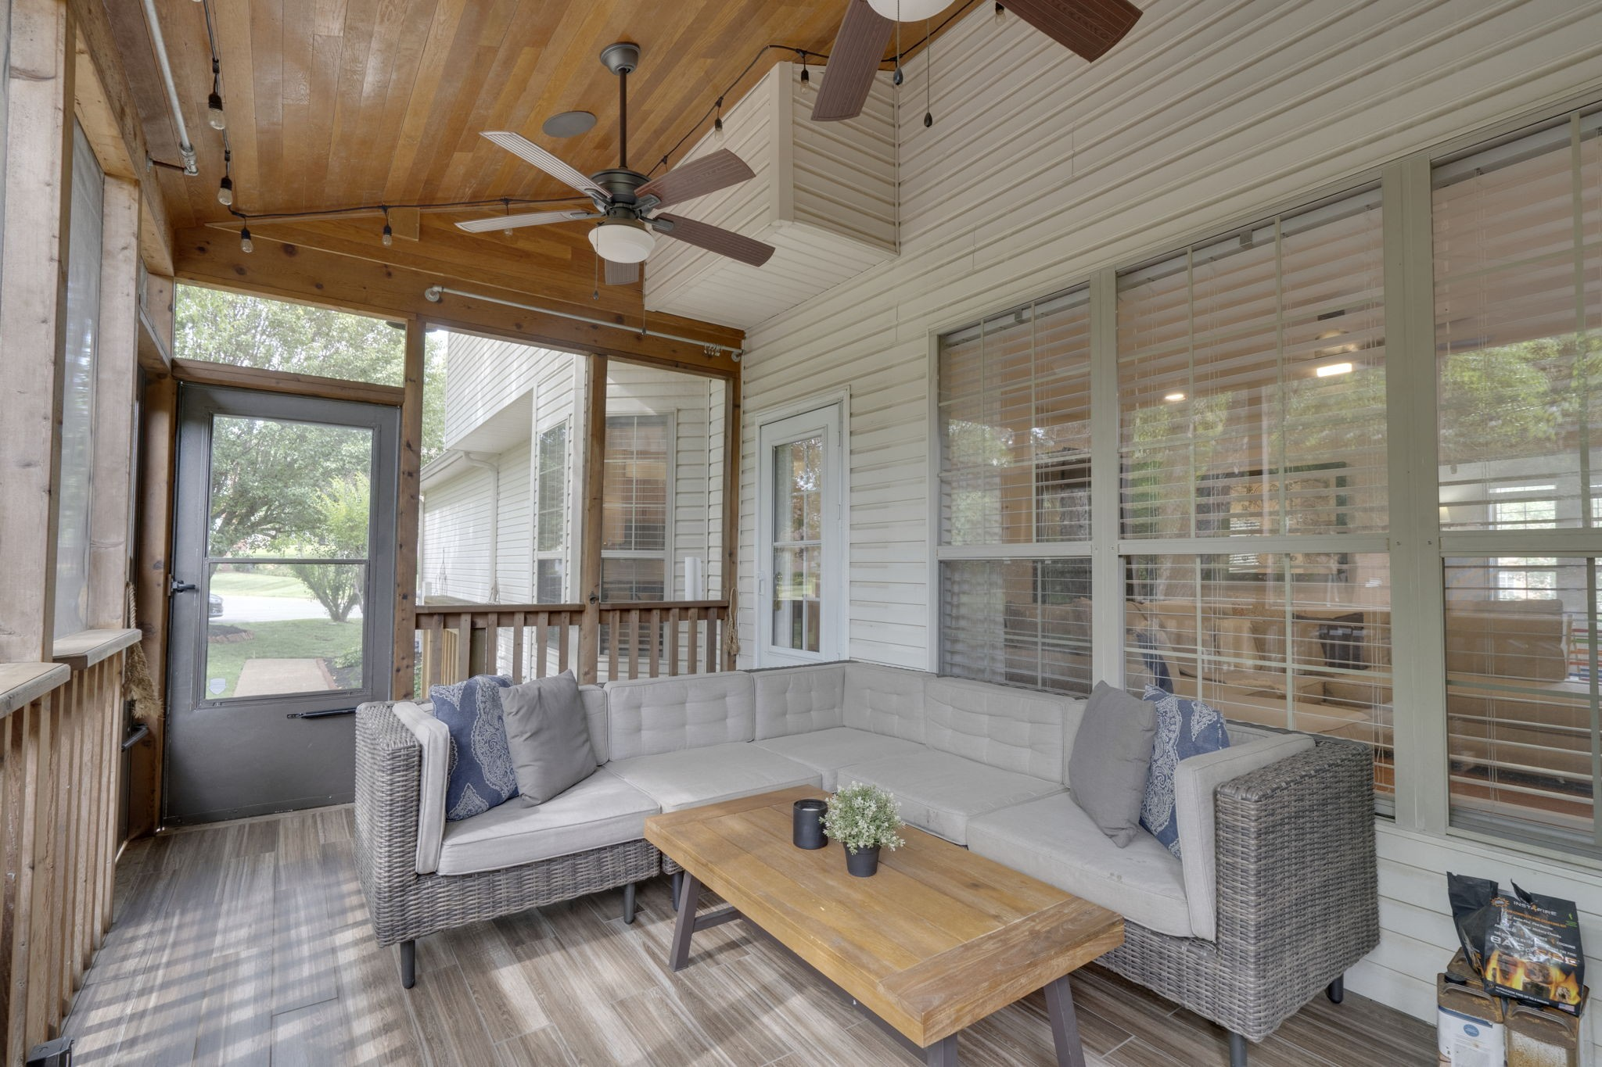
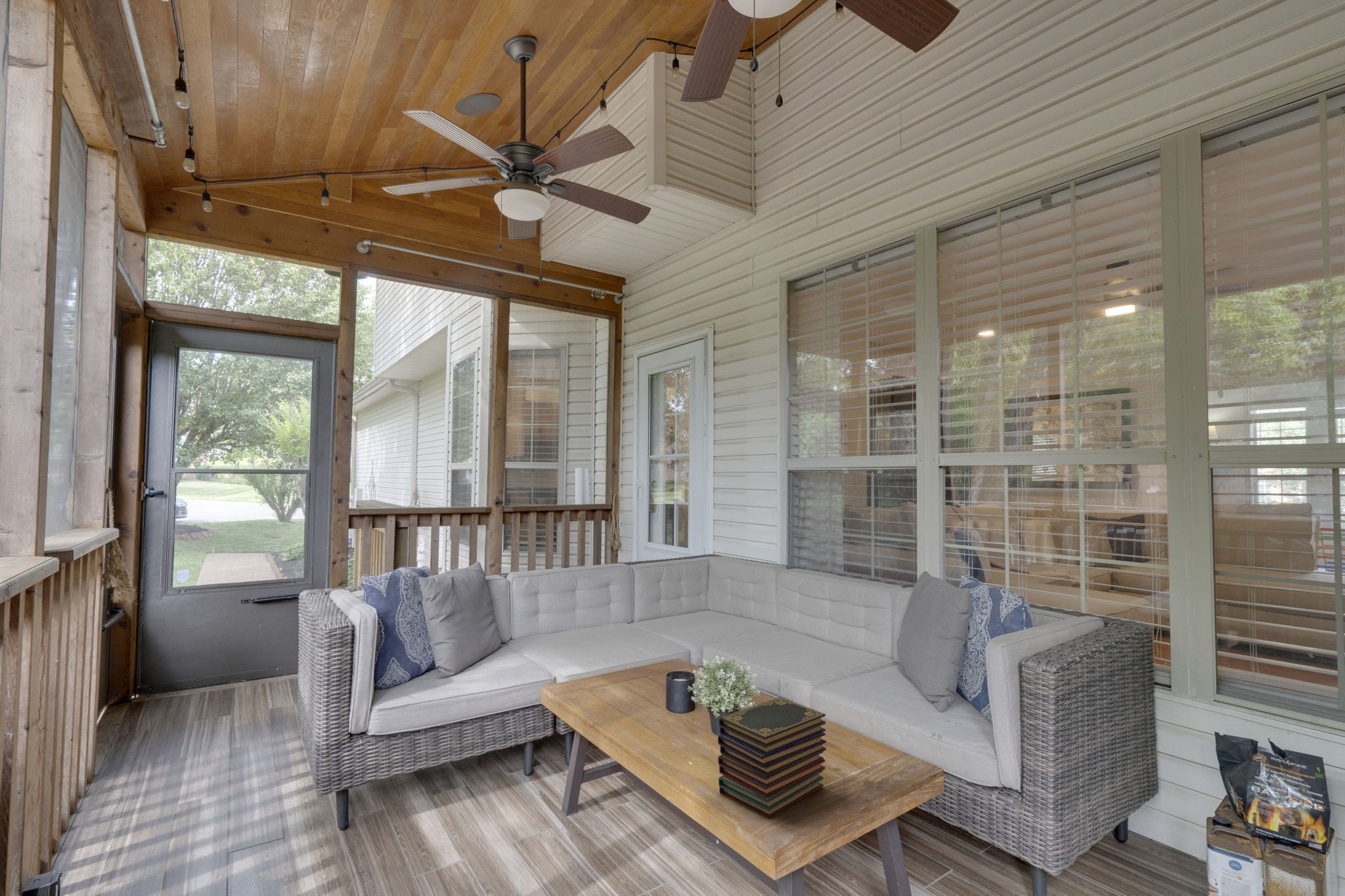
+ book stack [717,696,827,819]
